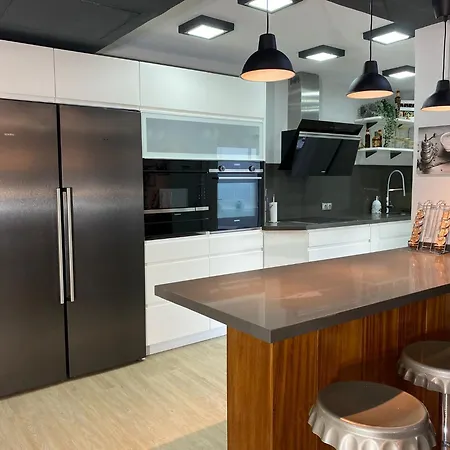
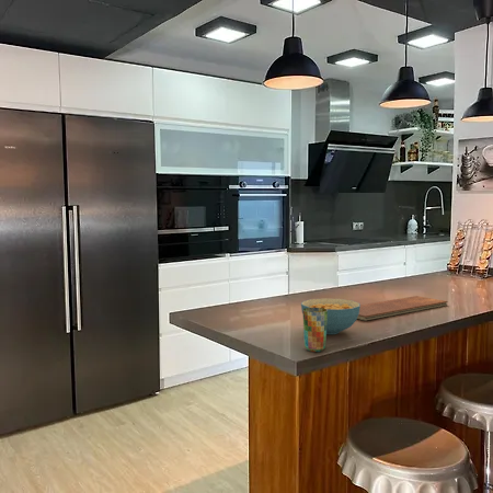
+ cup [301,308,328,353]
+ chopping board [356,295,449,322]
+ cereal bowl [300,297,360,335]
